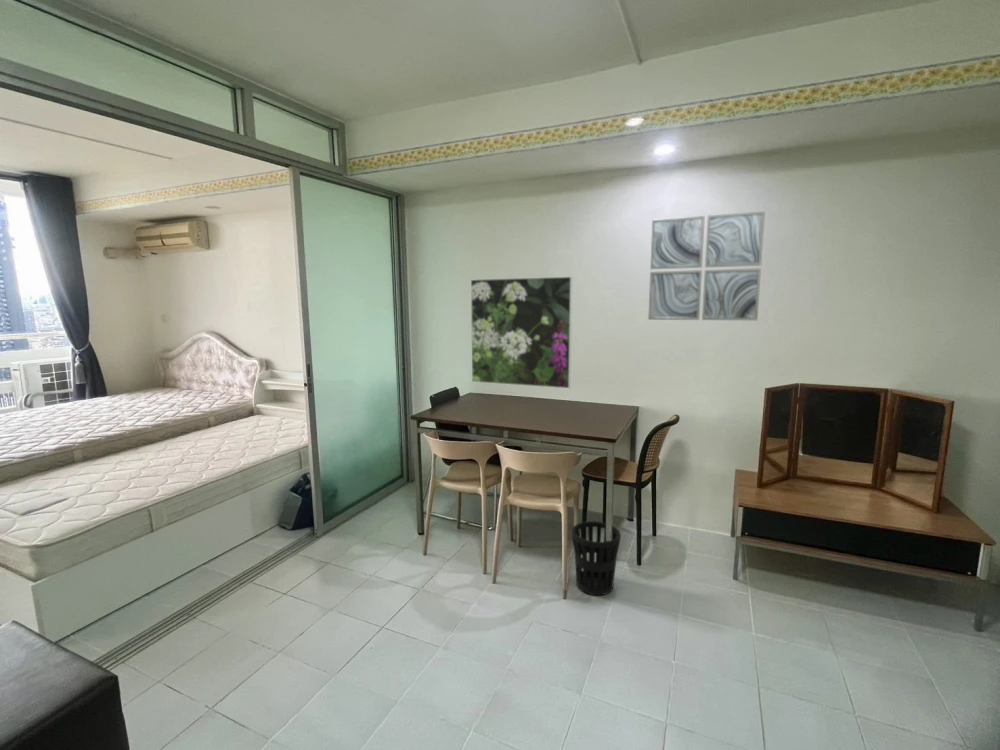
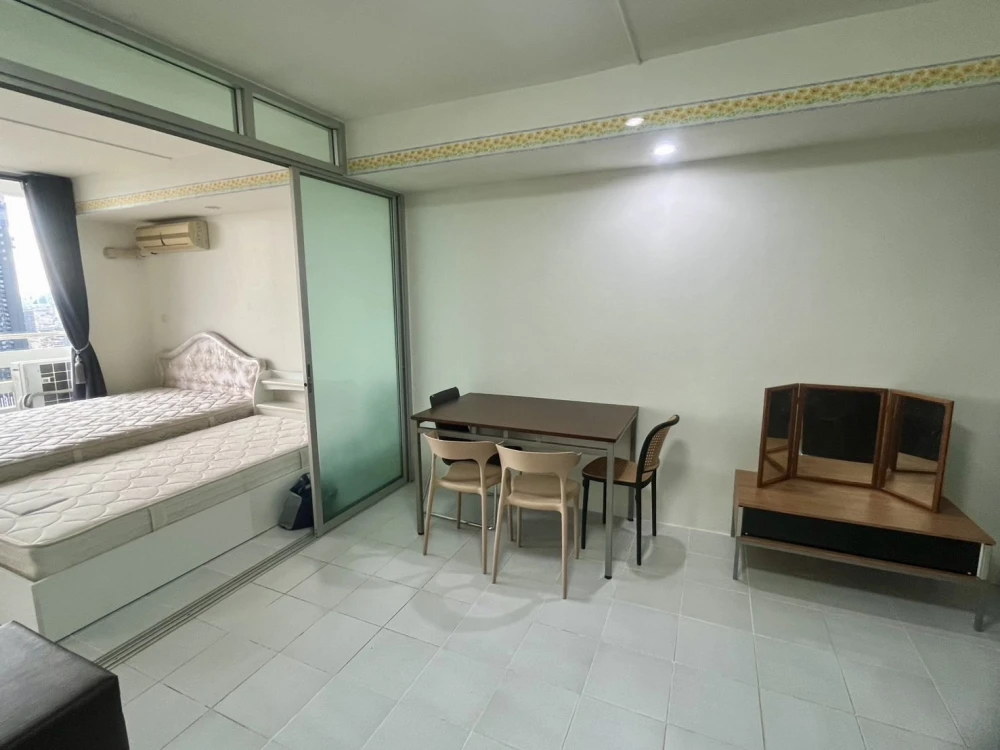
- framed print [470,276,573,389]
- wall art [647,210,766,321]
- wastebasket [571,520,622,596]
